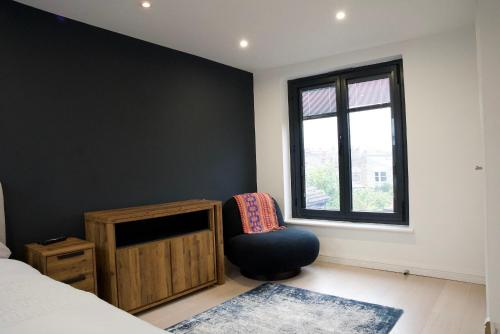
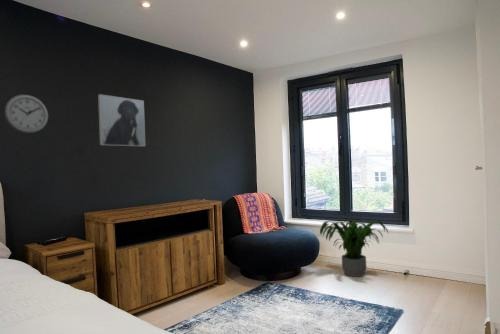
+ wall clock [4,94,49,134]
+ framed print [97,93,146,147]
+ potted plant [319,219,389,278]
